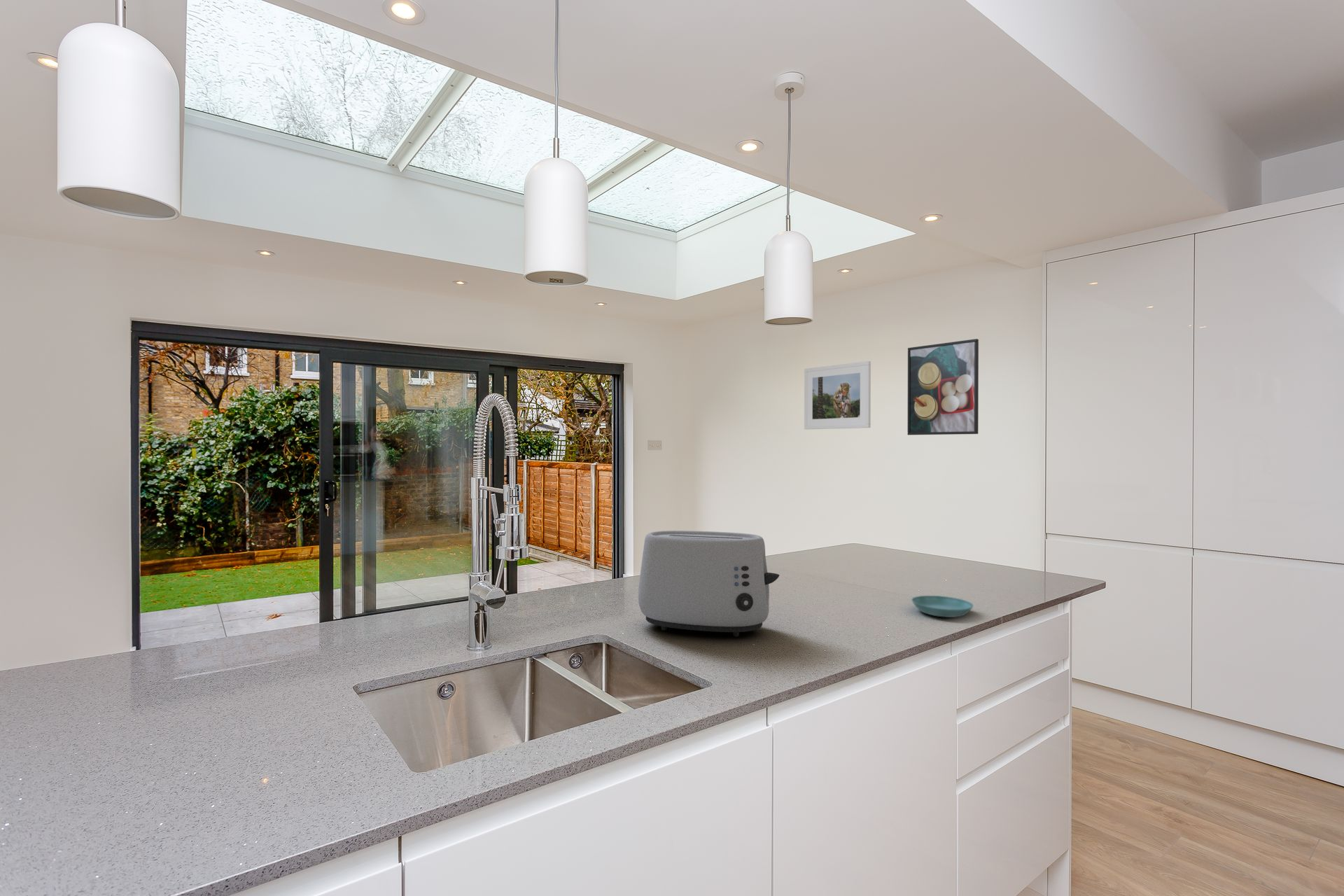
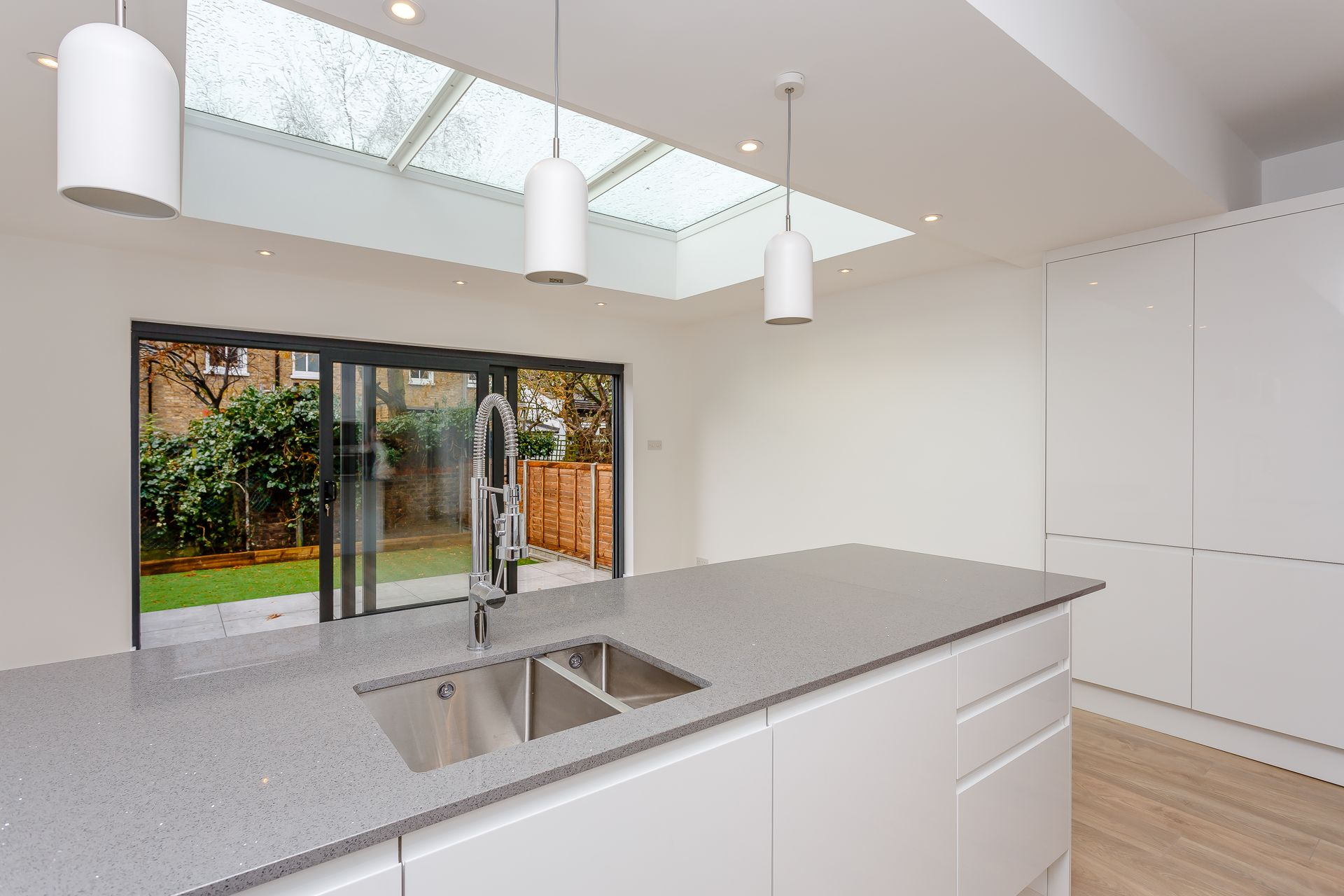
- toaster [638,530,780,637]
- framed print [907,338,979,435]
- saucer [911,595,974,618]
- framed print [804,360,872,430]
